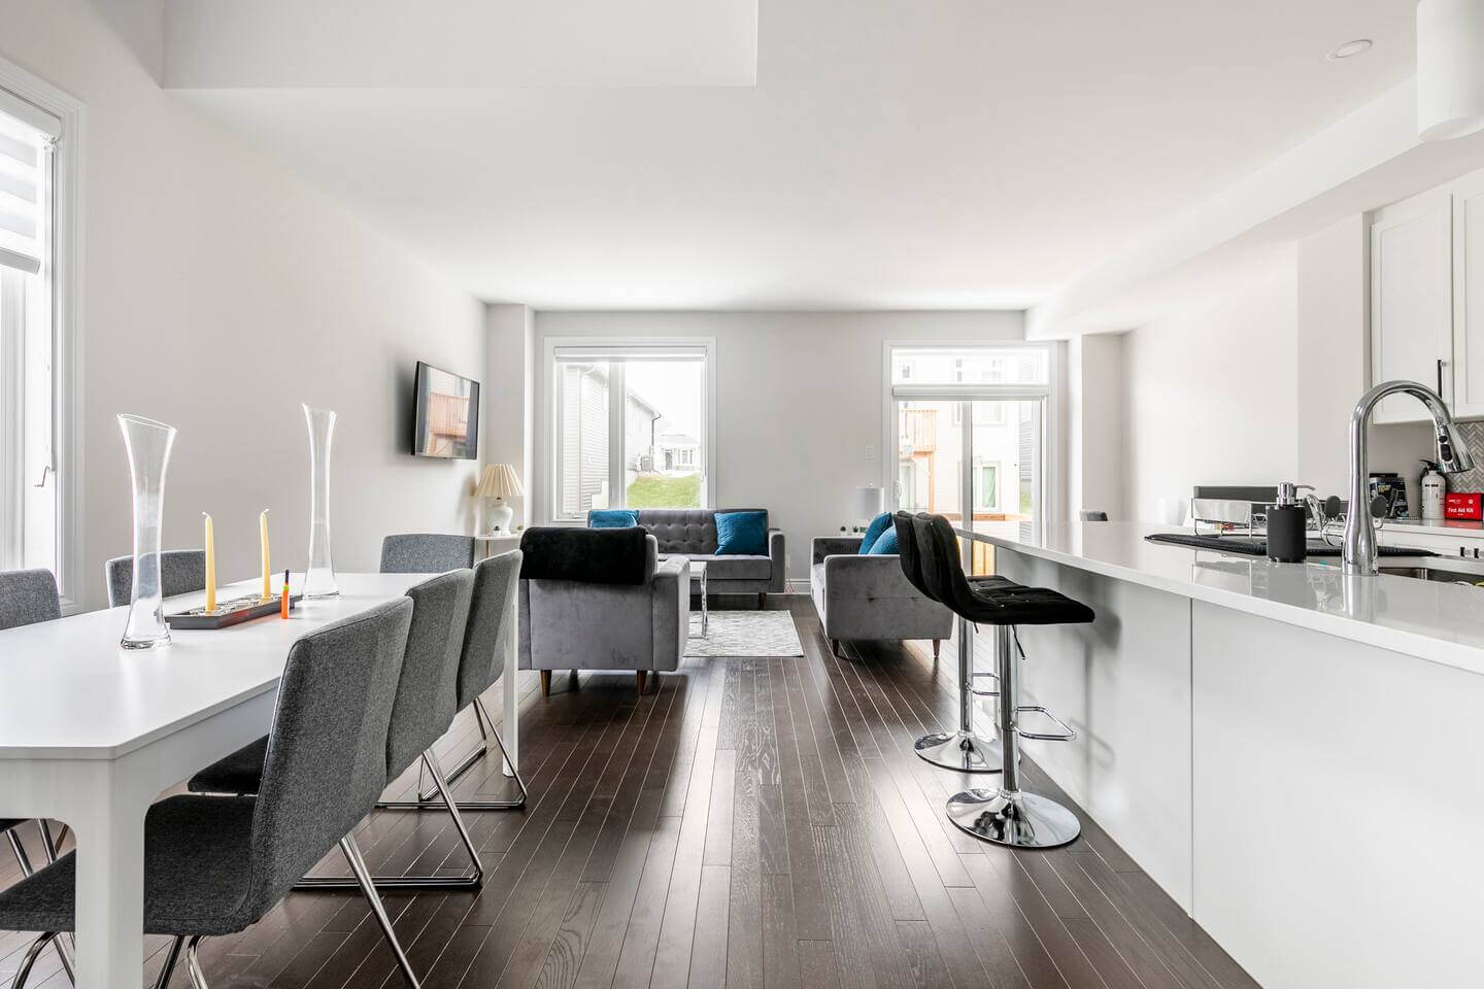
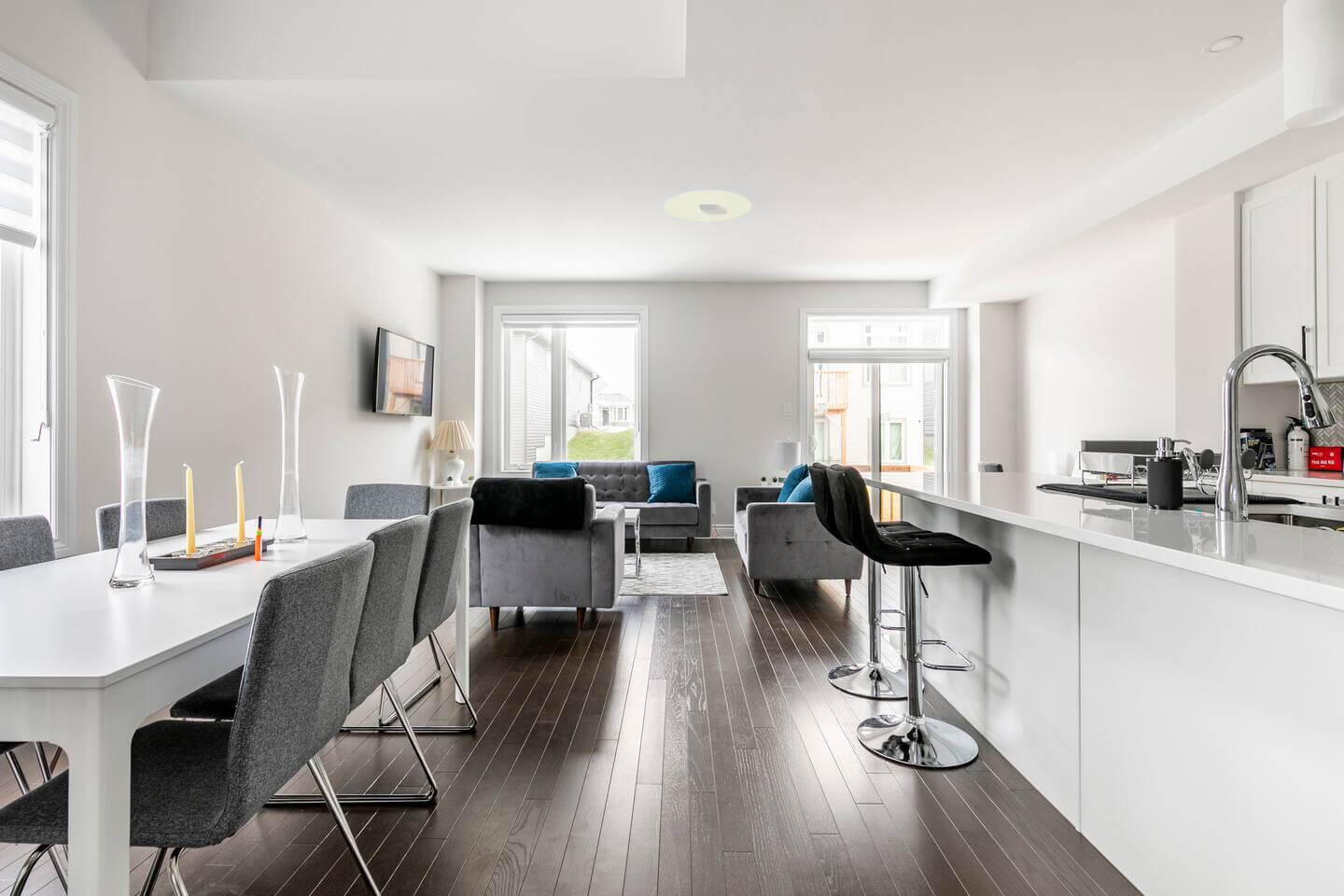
+ ceiling light [664,189,753,223]
